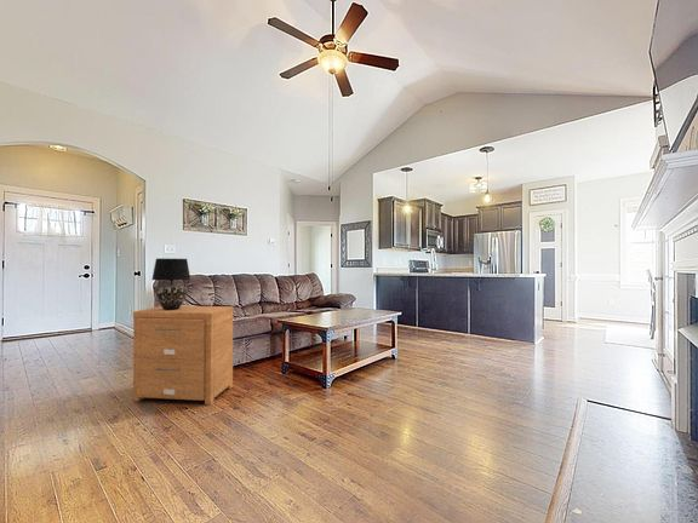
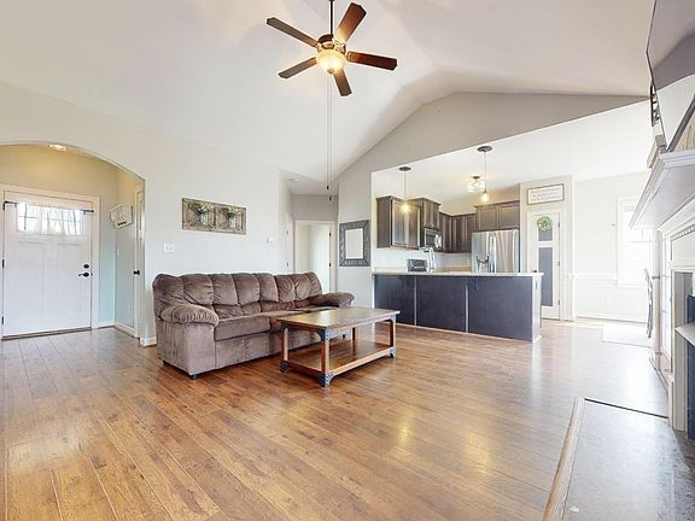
- table lamp [151,258,191,310]
- nightstand [132,305,235,406]
